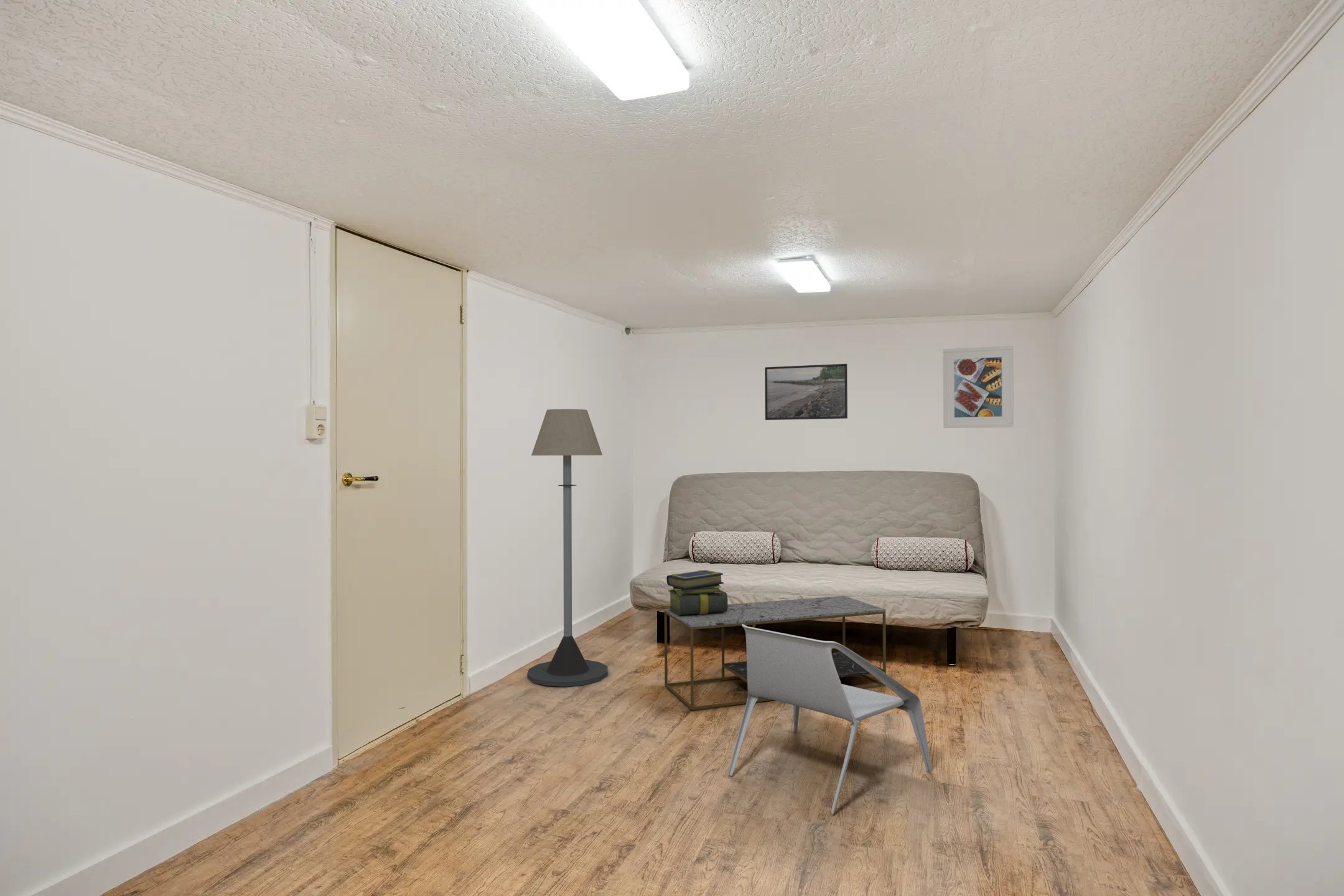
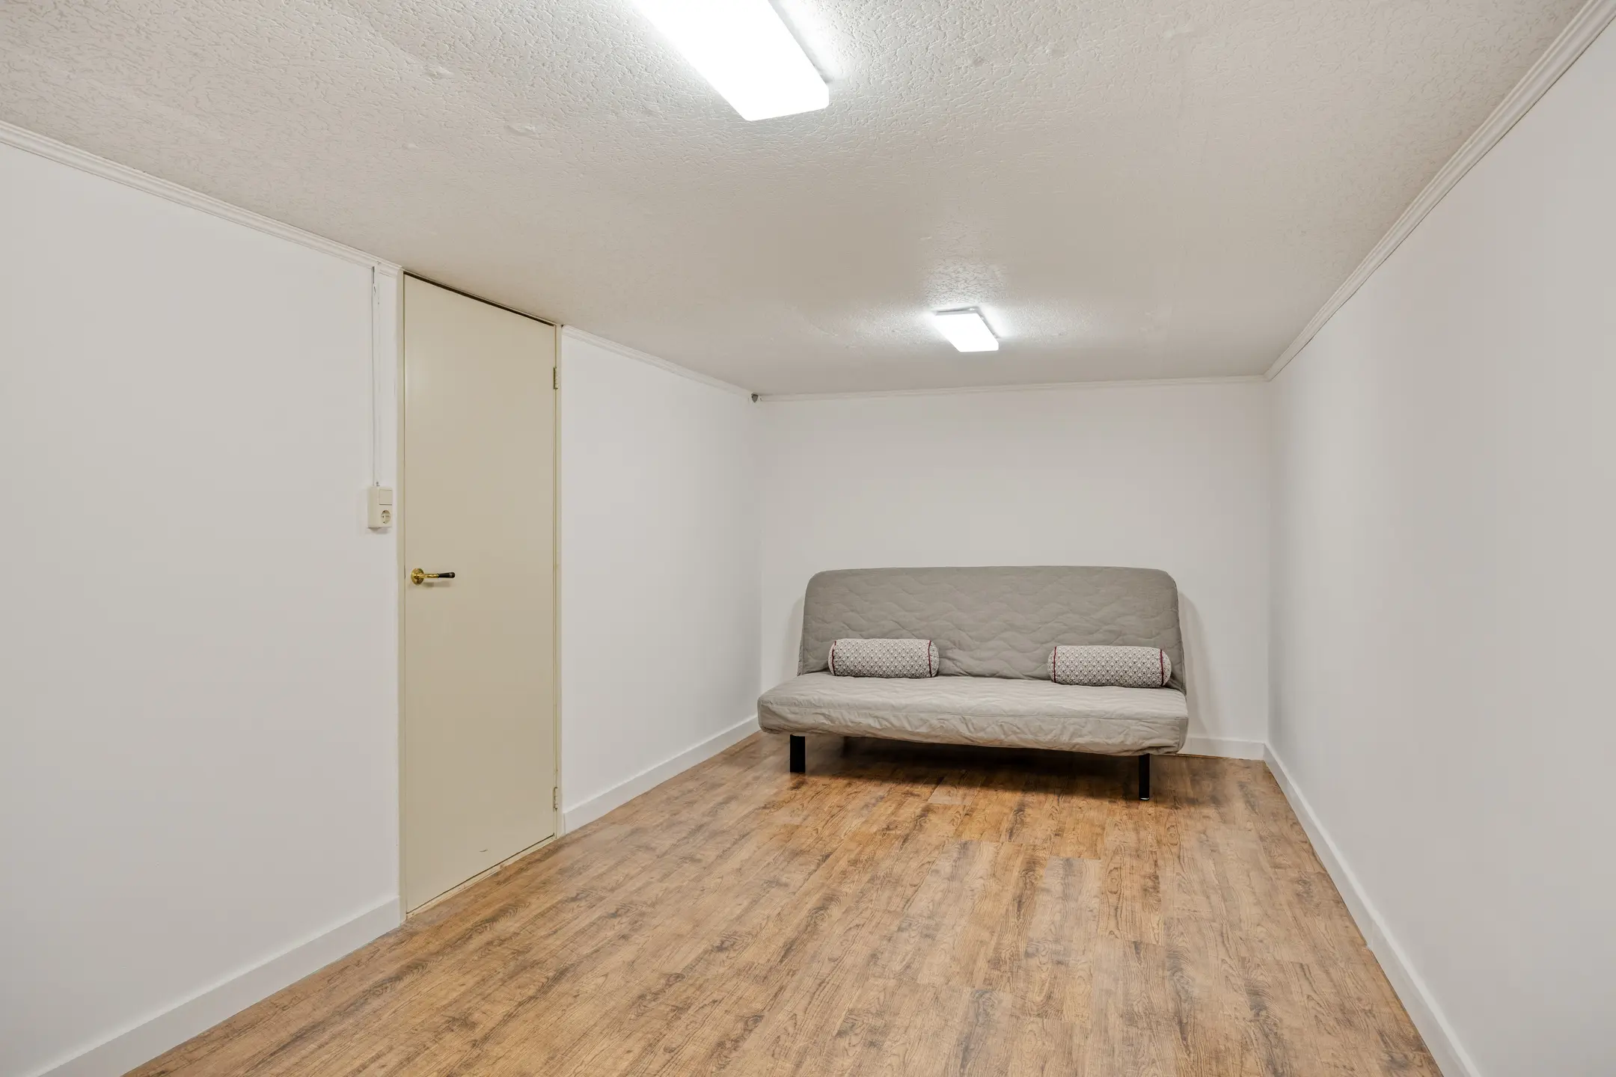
- coffee table [664,595,887,711]
- stack of books [666,569,728,615]
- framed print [942,345,1014,429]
- floor lamp [526,408,609,688]
- armchair [727,624,932,815]
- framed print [764,363,848,421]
